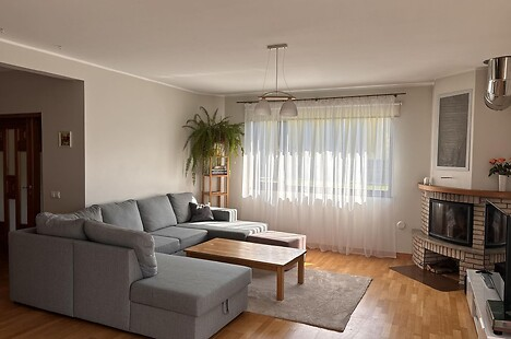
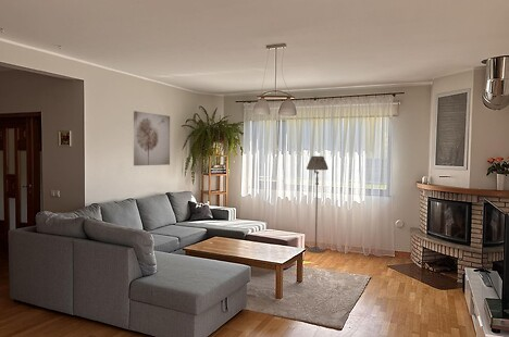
+ wall art [133,110,171,166]
+ floor lamp [306,155,330,254]
